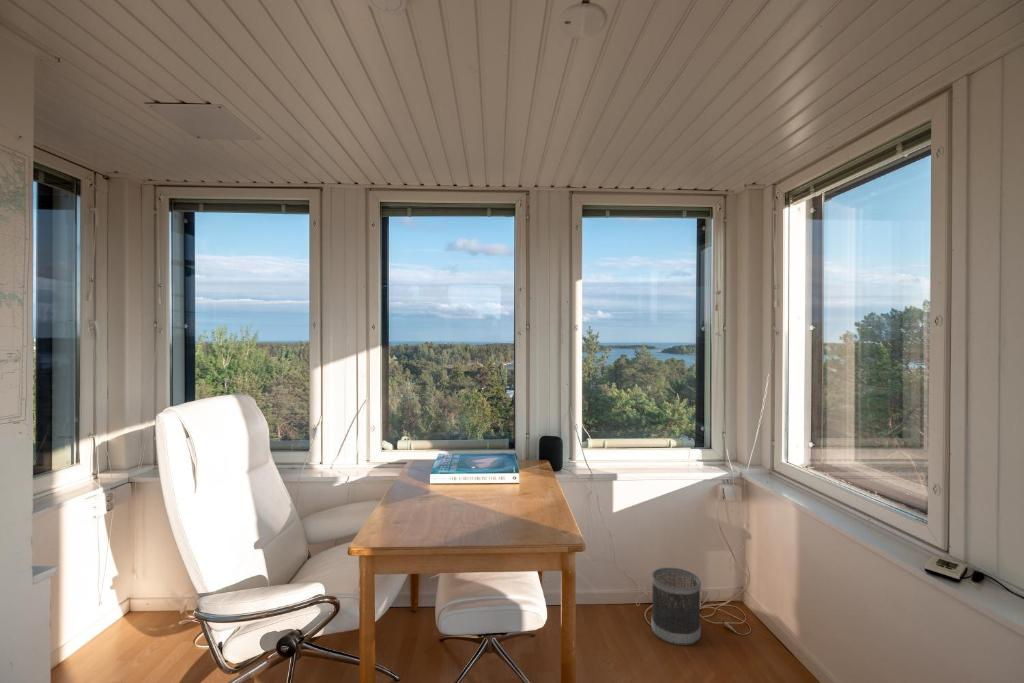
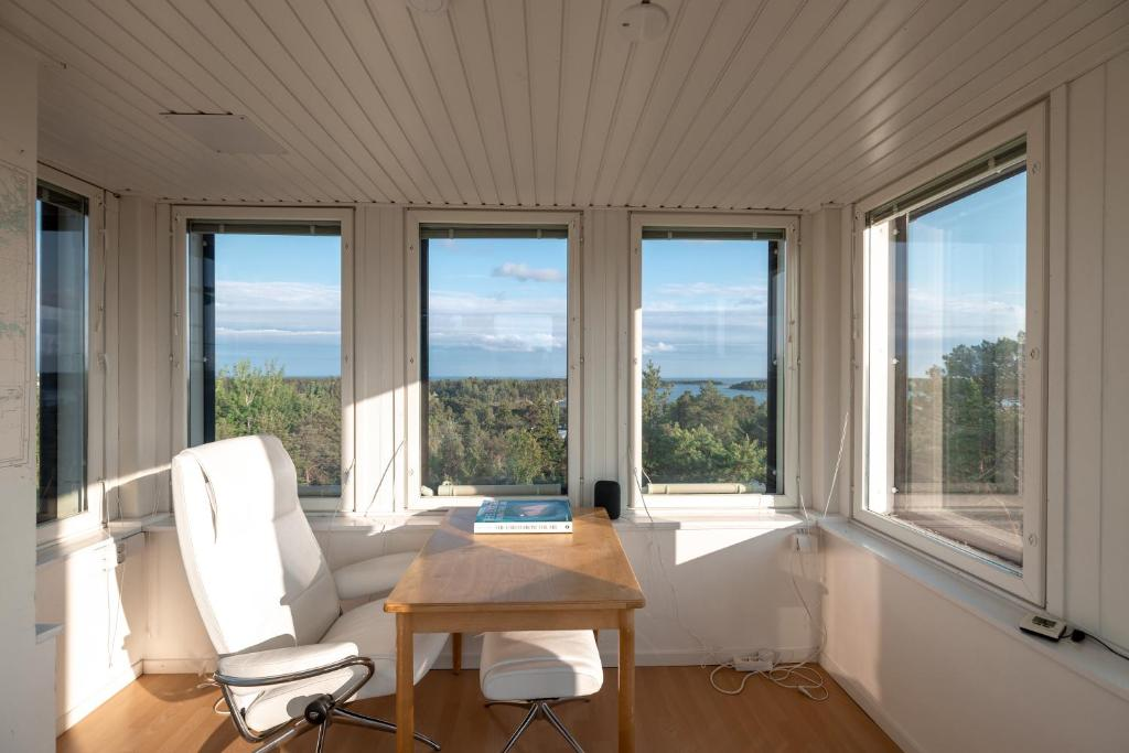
- wastebasket [650,566,702,646]
